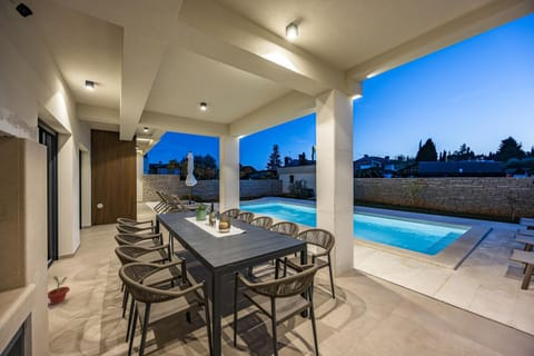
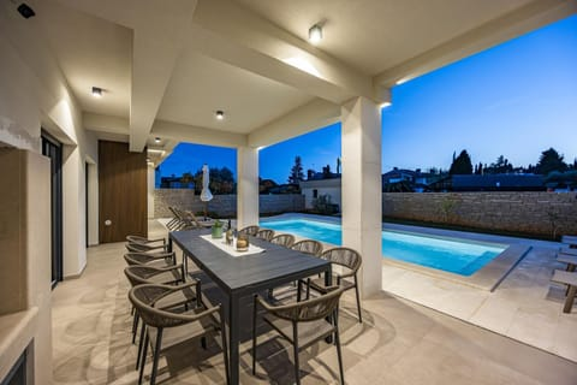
- potted plant [47,275,71,306]
